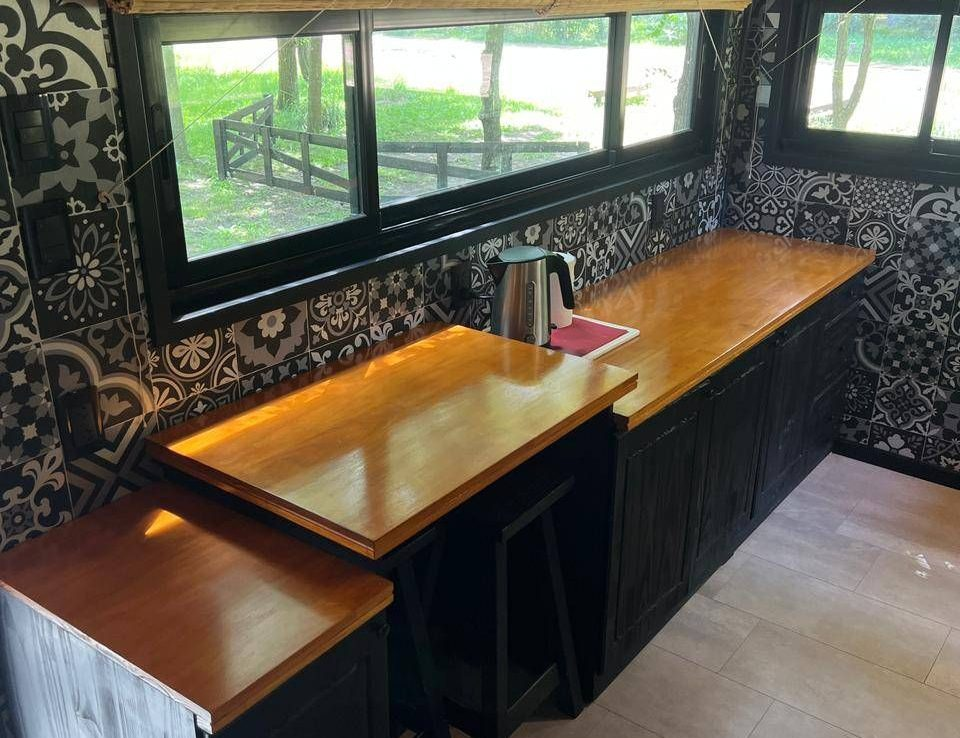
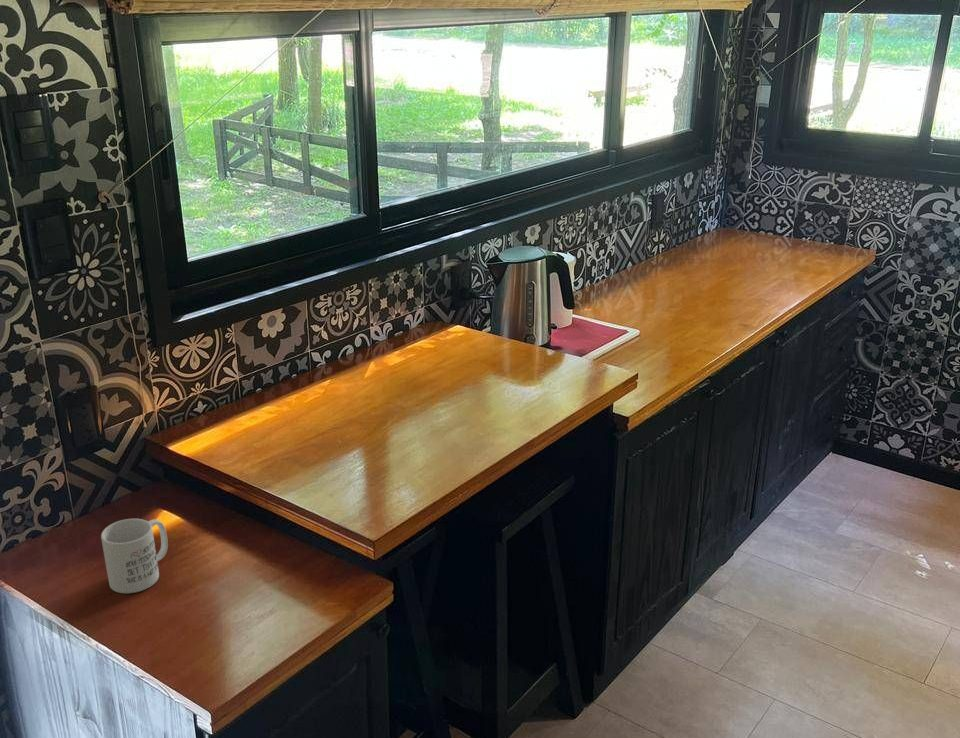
+ mug [100,518,169,594]
